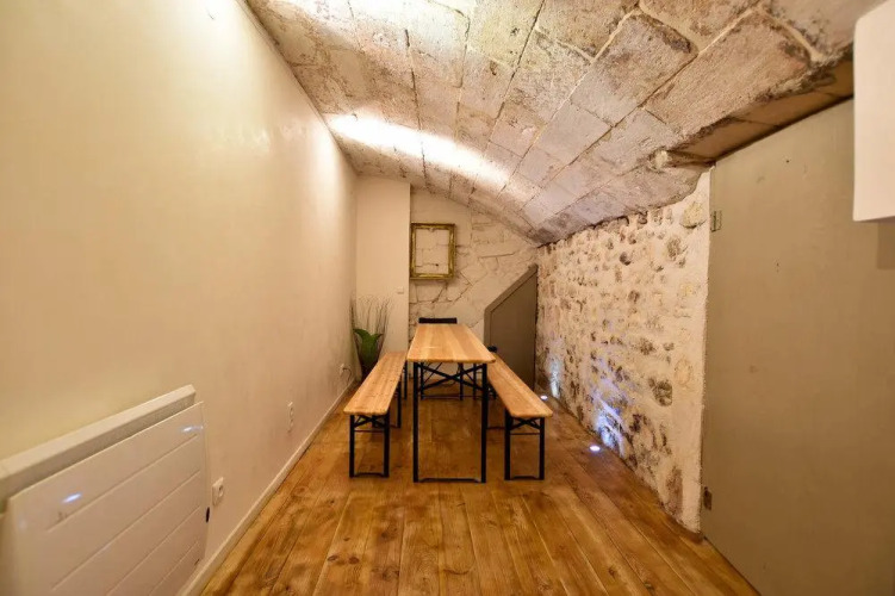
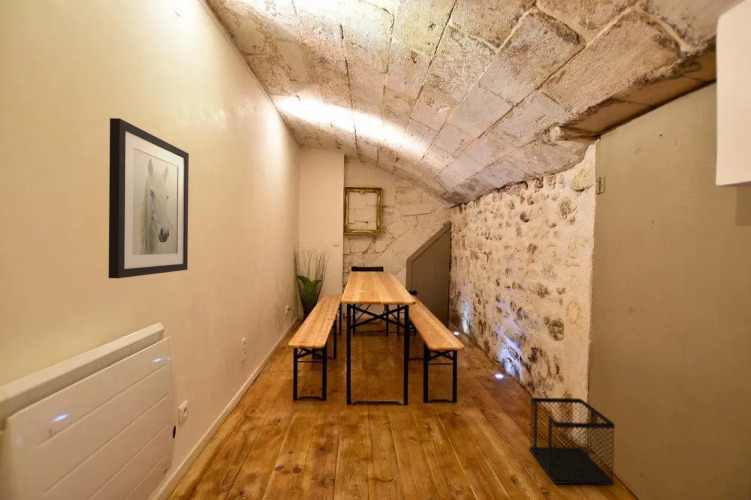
+ wastebasket [528,397,616,486]
+ wall art [108,117,190,279]
